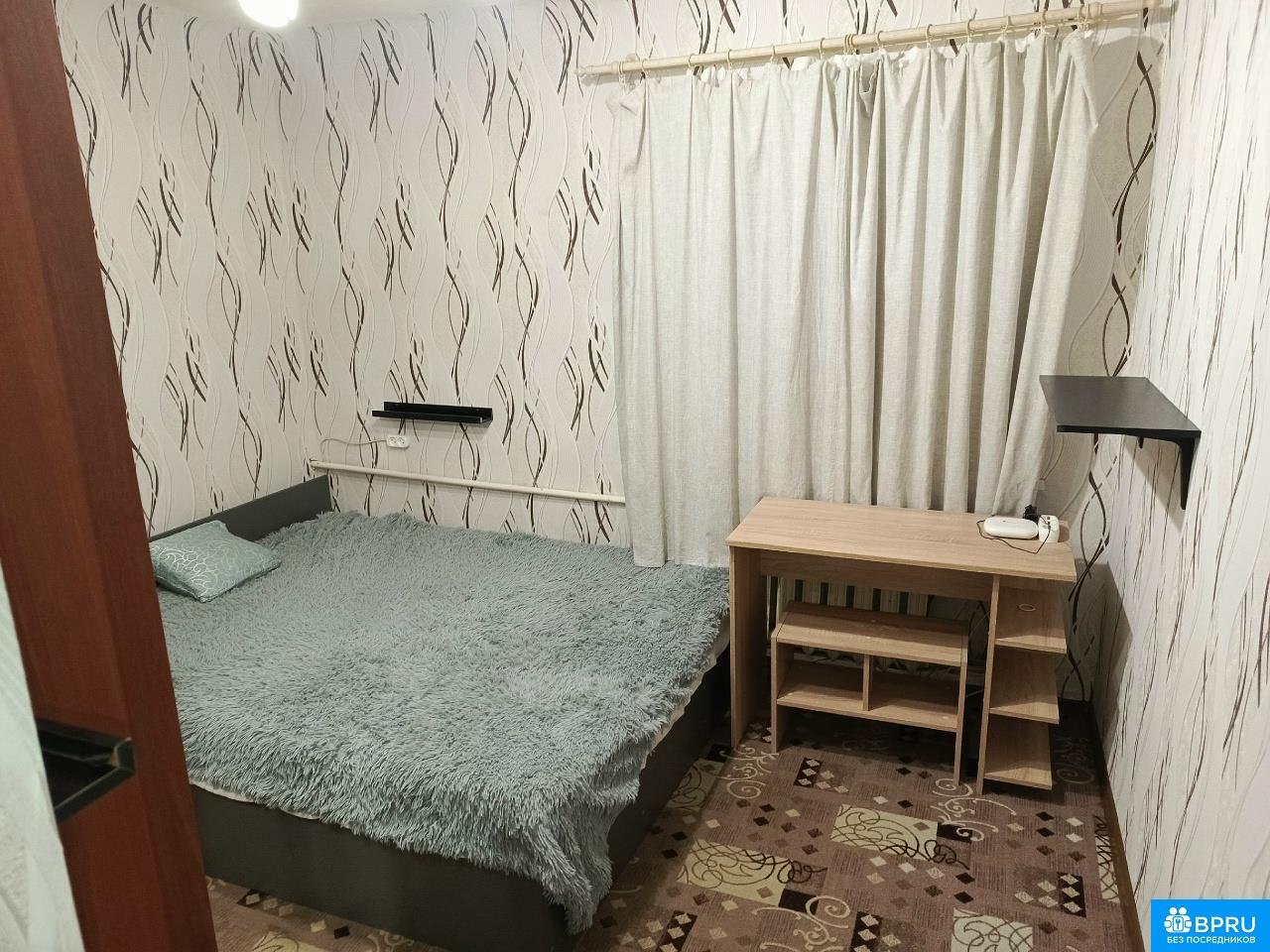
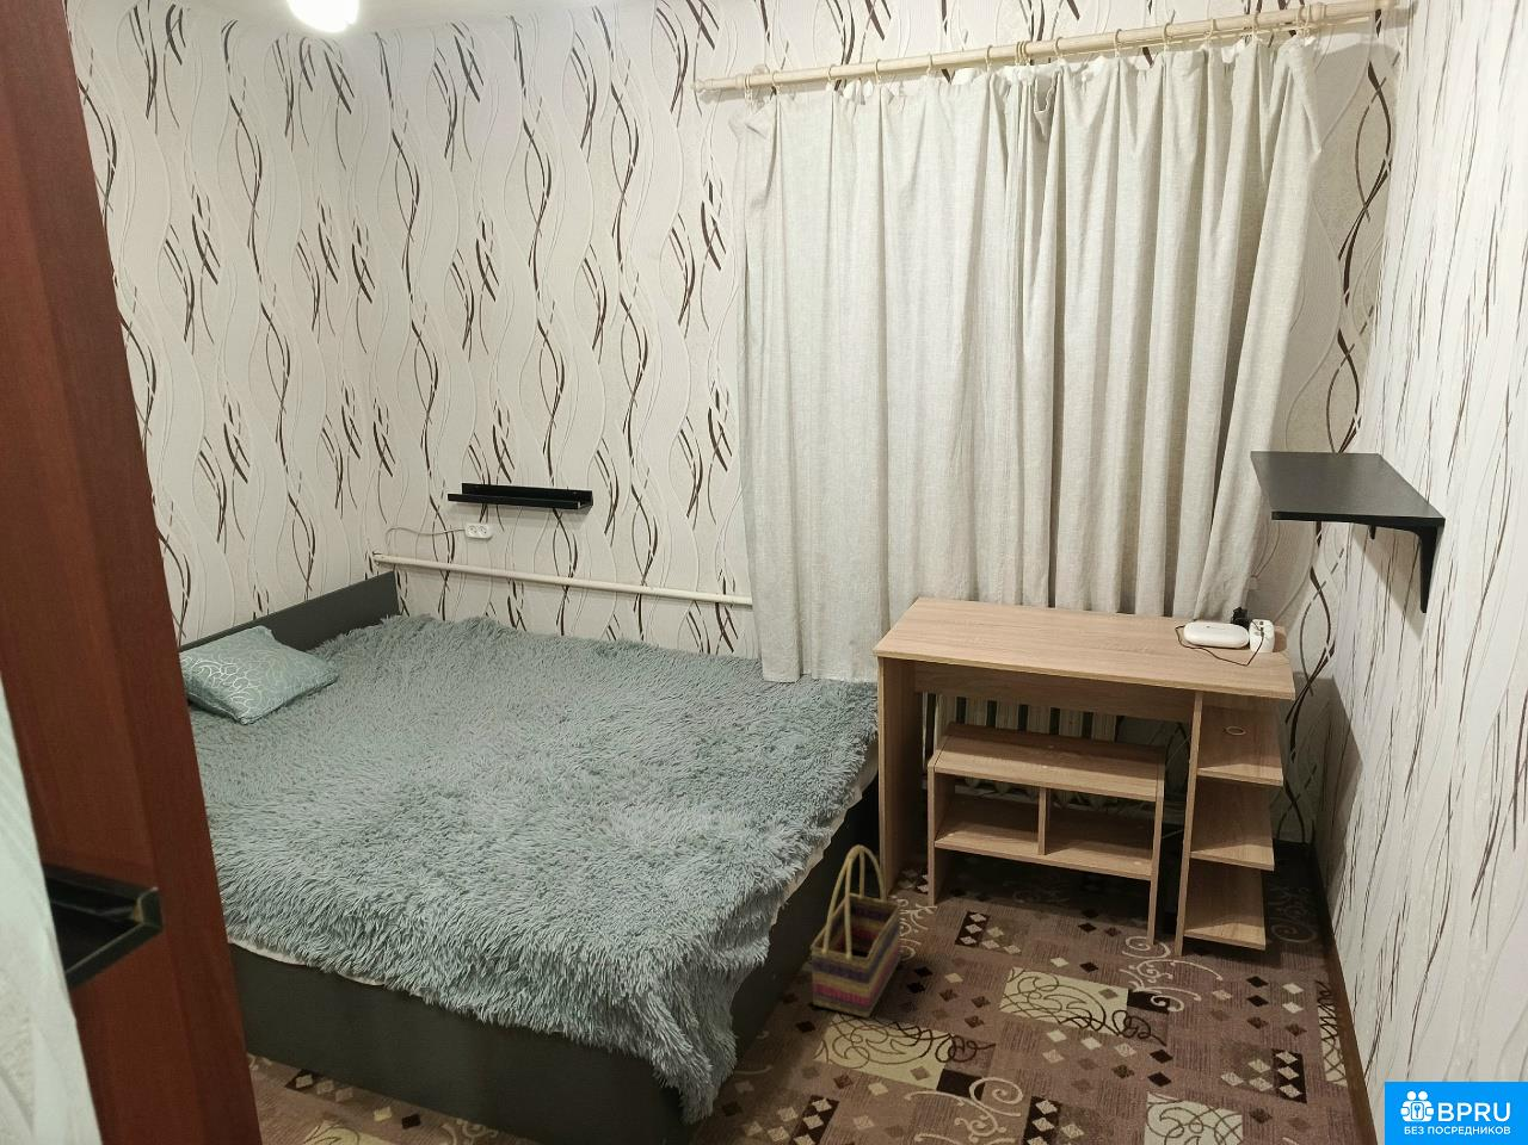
+ basket [809,844,904,1019]
